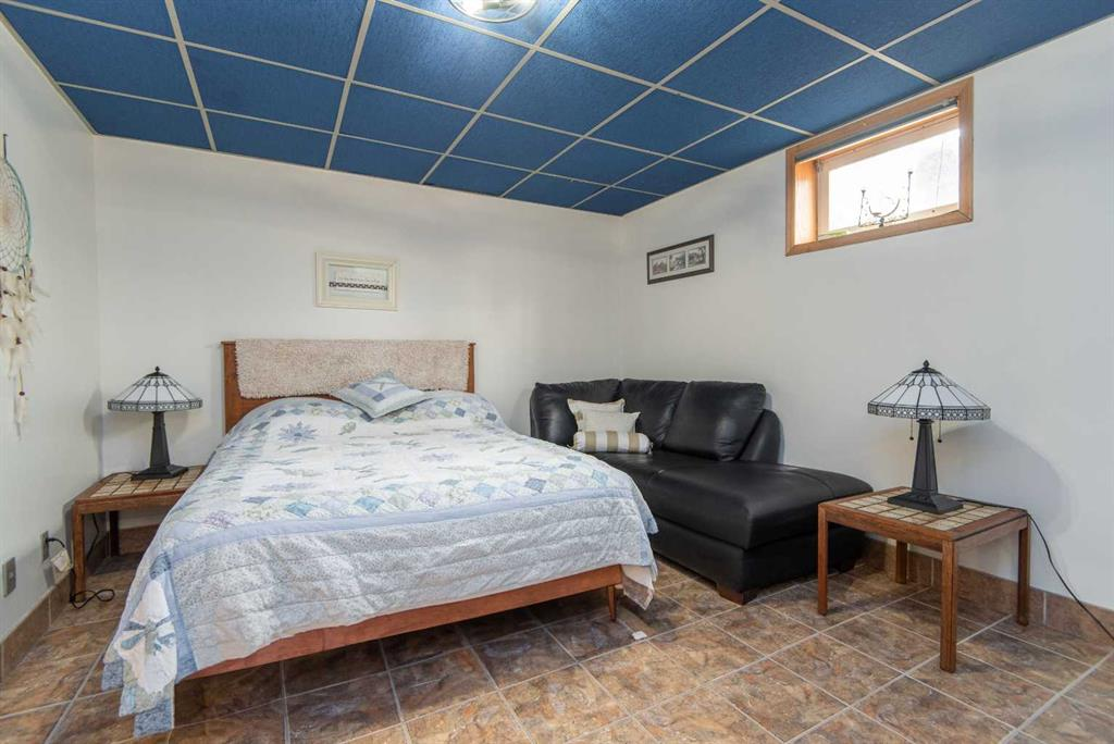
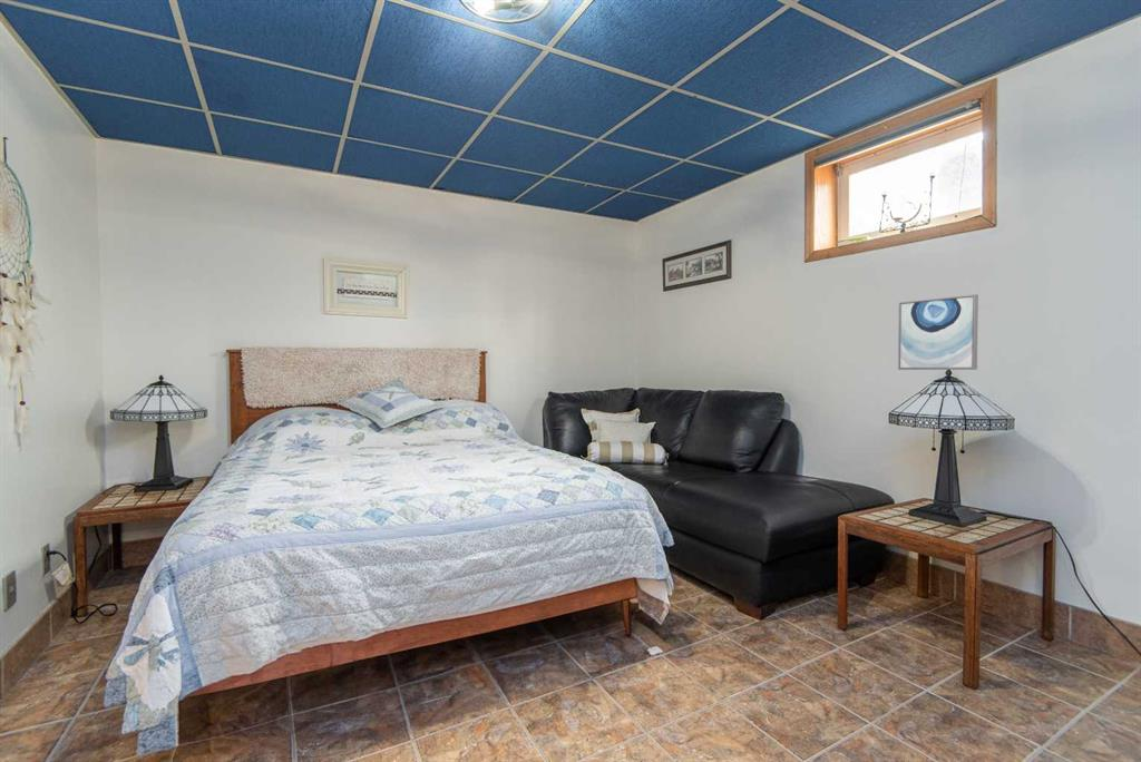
+ wall art [897,293,979,371]
